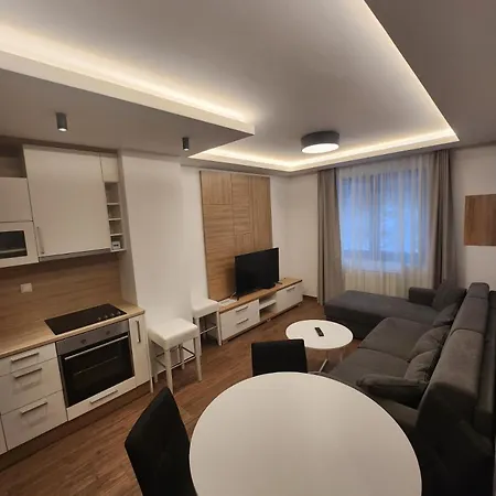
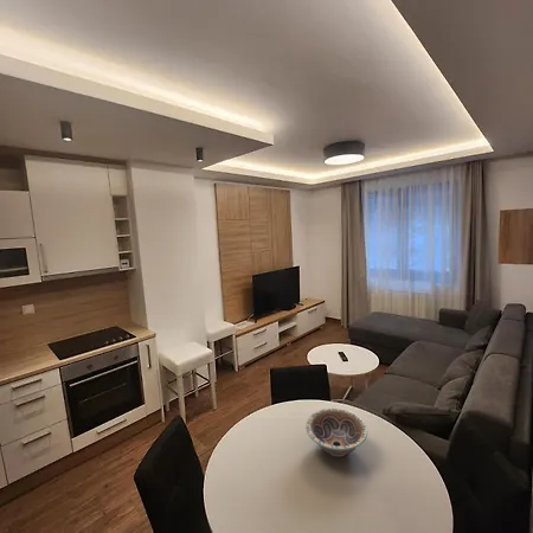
+ decorative bowl [304,406,368,457]
